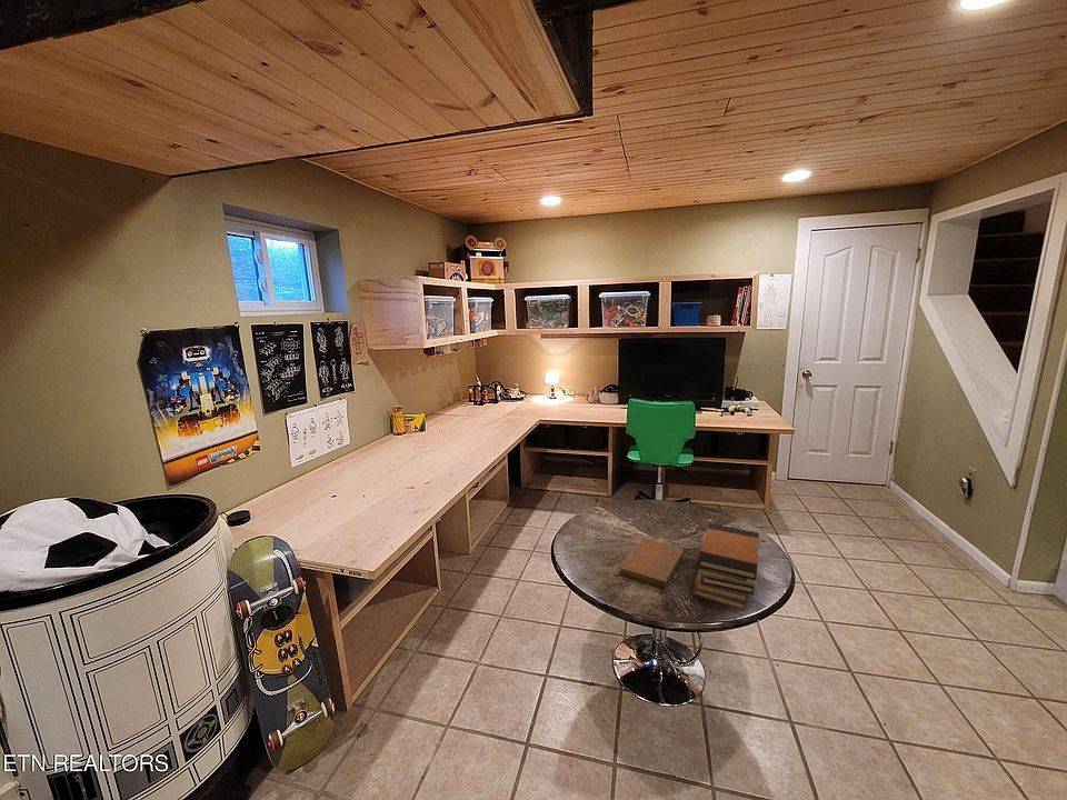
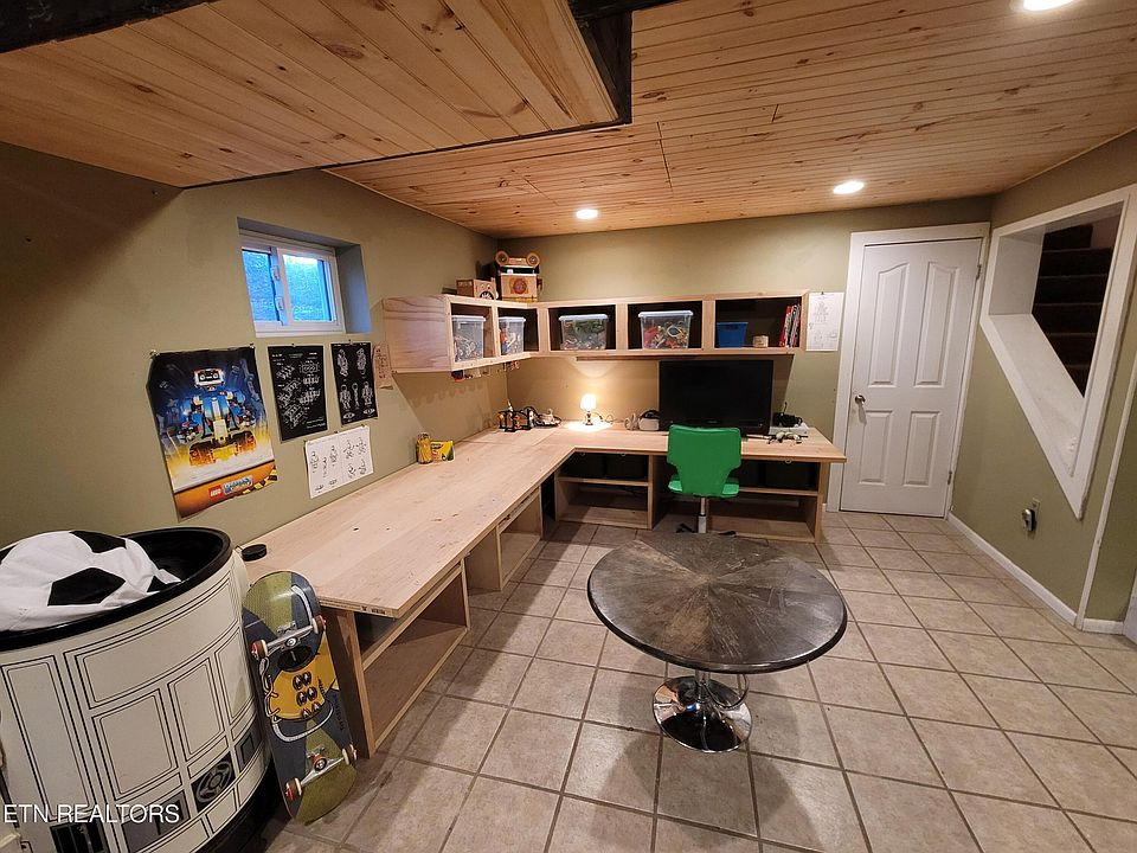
- book stack [692,522,760,612]
- notebook [619,537,686,589]
